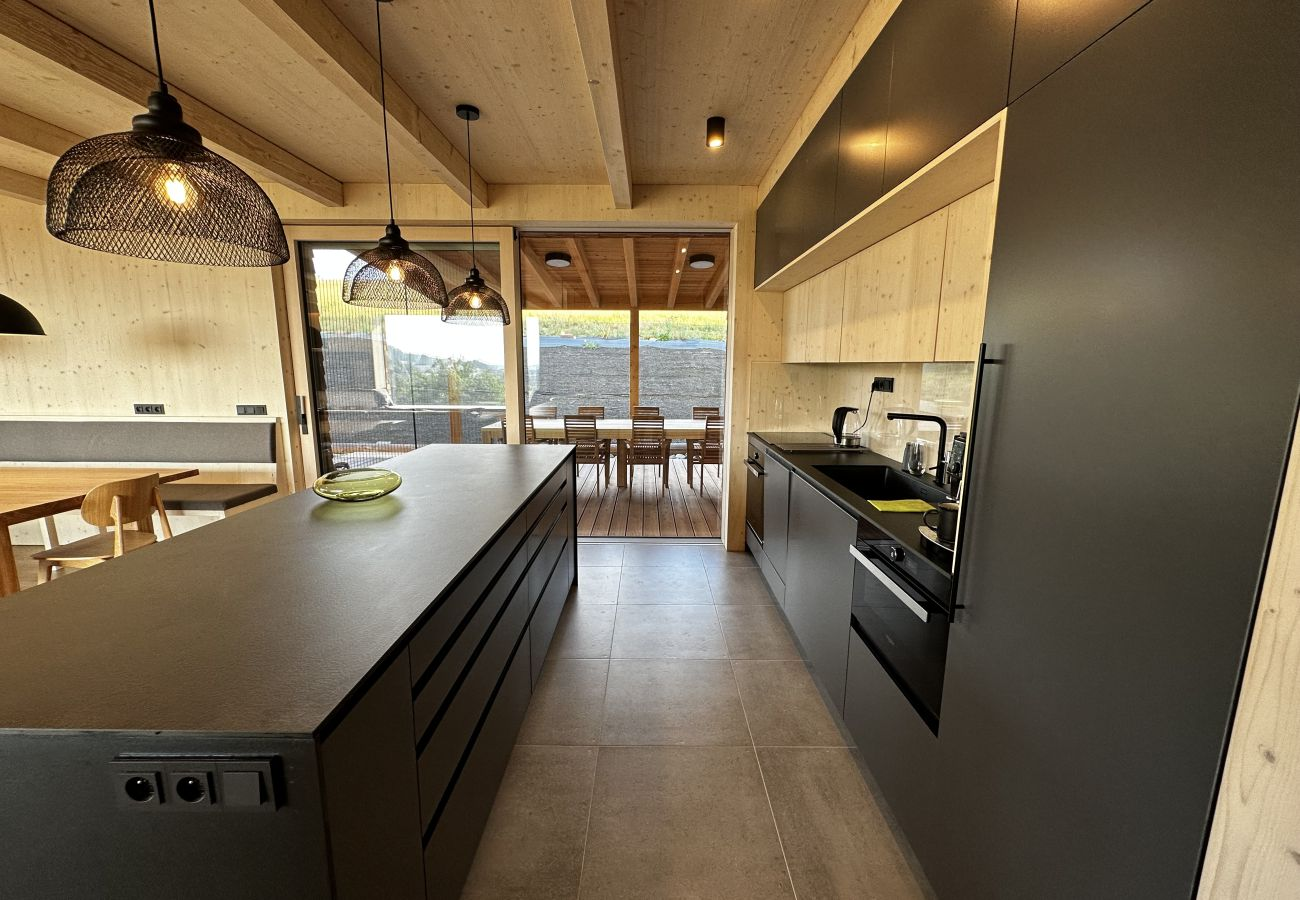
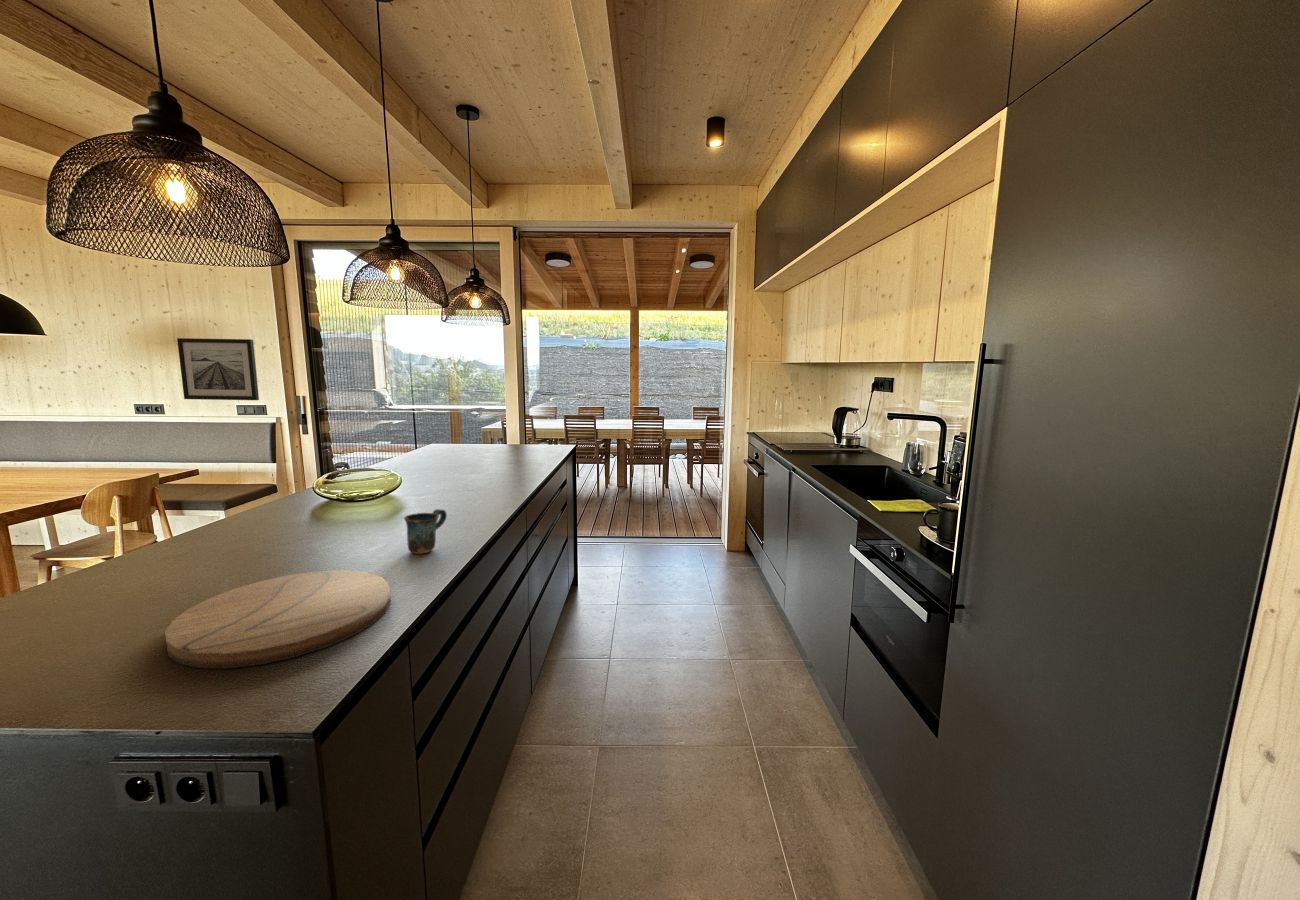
+ wall art [176,337,260,401]
+ cutting board [164,569,392,669]
+ mug [403,508,448,555]
